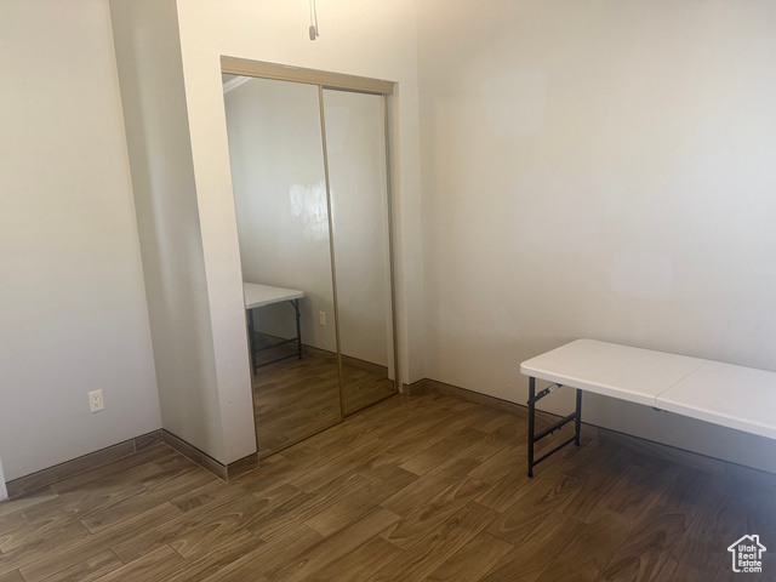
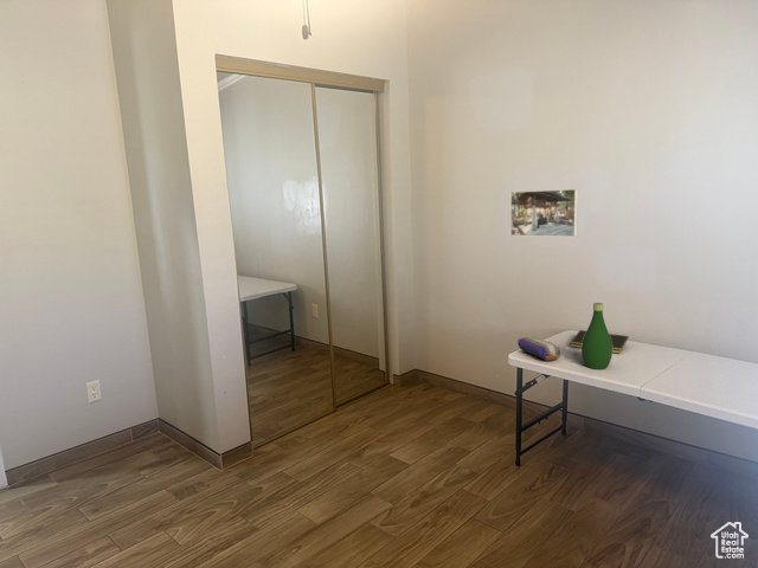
+ pencil case [516,336,561,362]
+ notepad [568,329,629,355]
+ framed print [509,188,579,238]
+ bottle [580,302,614,370]
